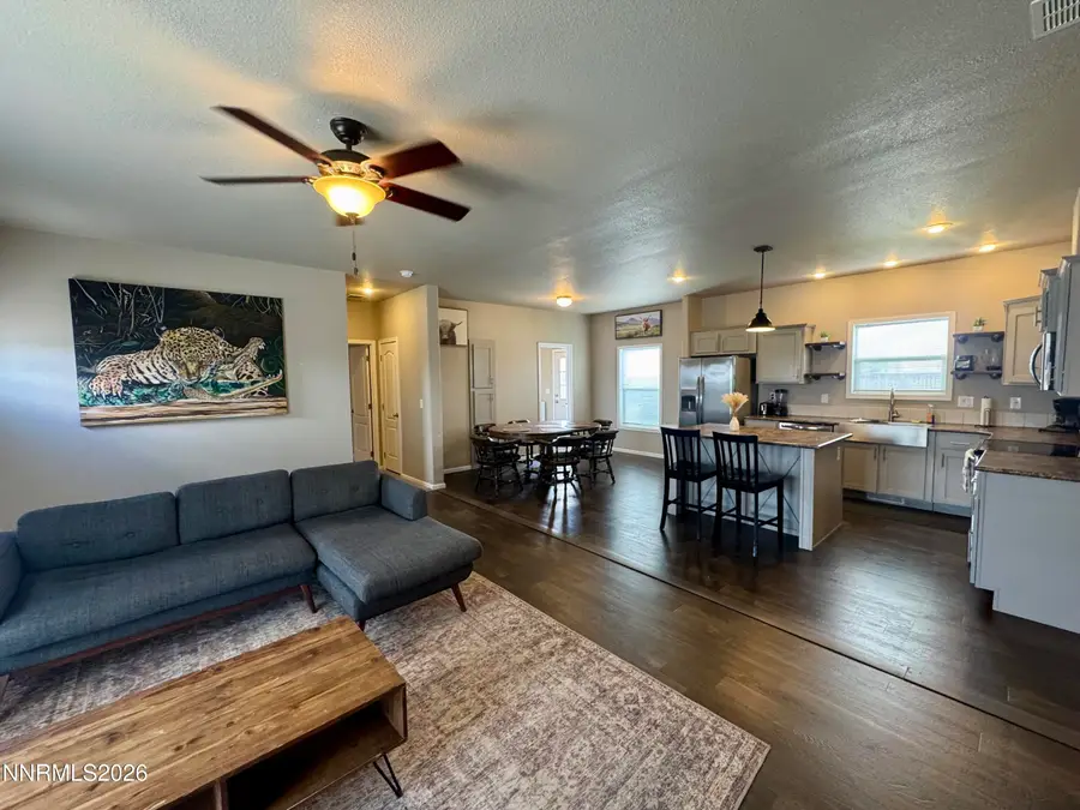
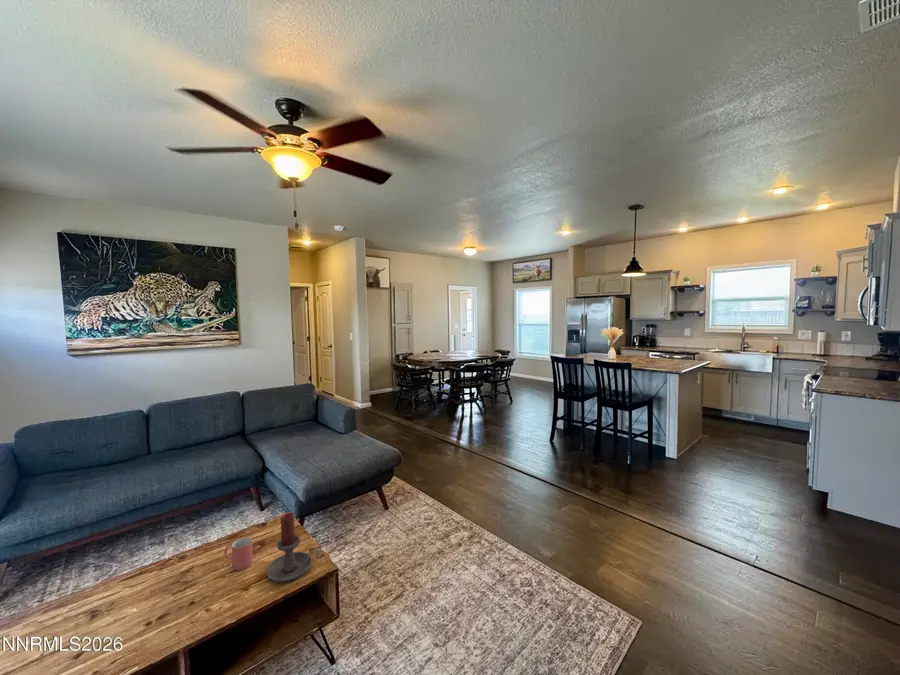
+ candle holder [266,512,325,583]
+ mug [223,536,254,571]
